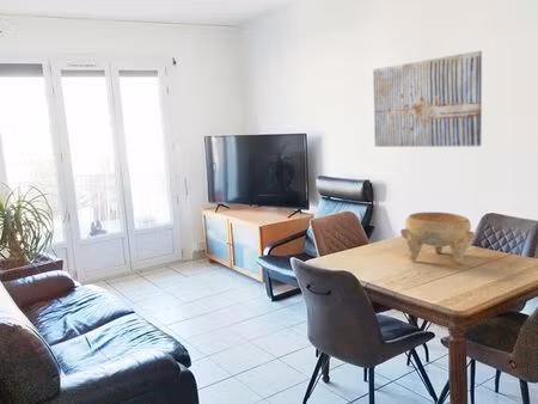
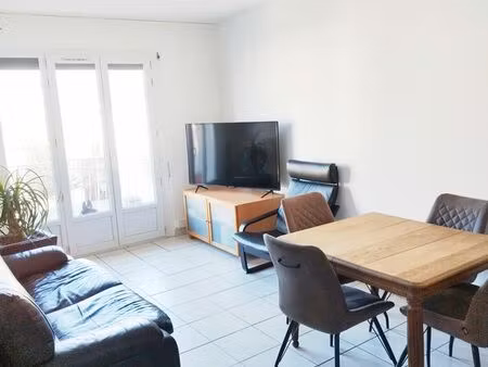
- wall art [372,50,483,148]
- decorative bowl [399,212,476,265]
